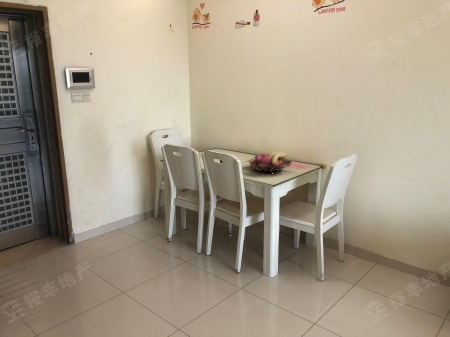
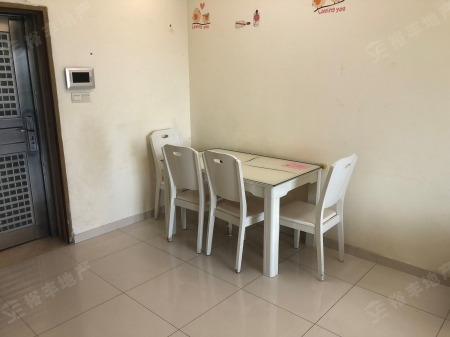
- fruit basket [248,151,293,173]
